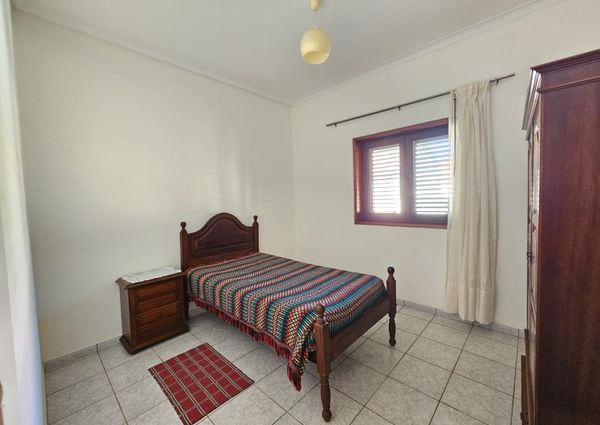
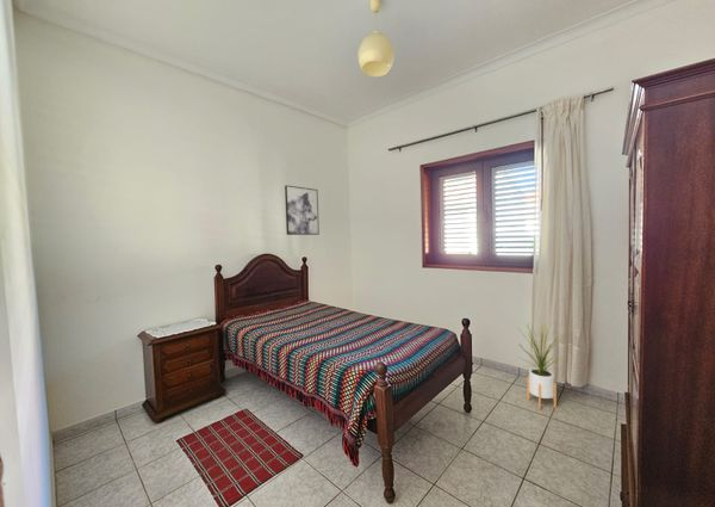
+ wall art [284,184,321,236]
+ house plant [516,320,564,410]
